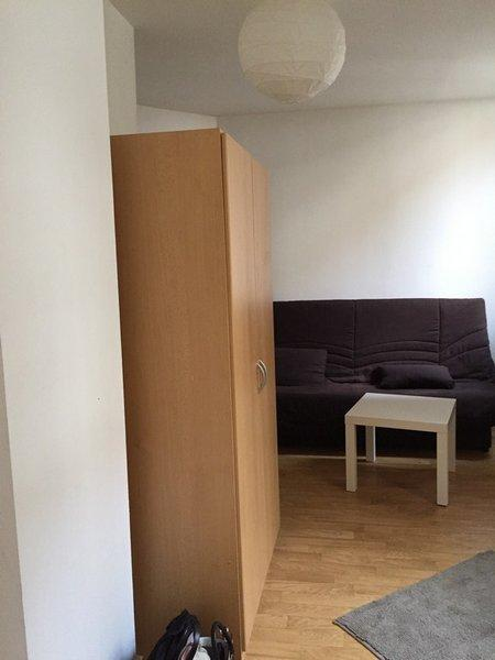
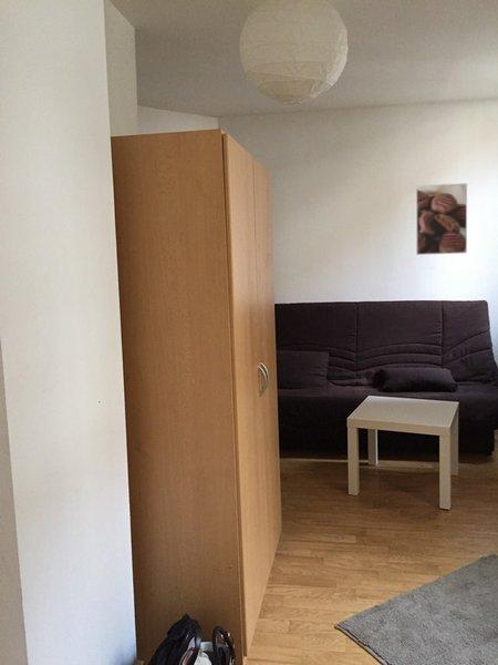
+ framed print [415,182,468,256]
